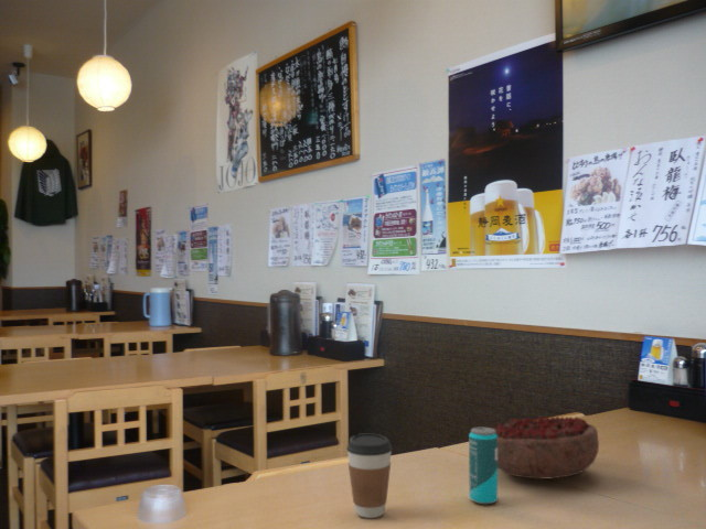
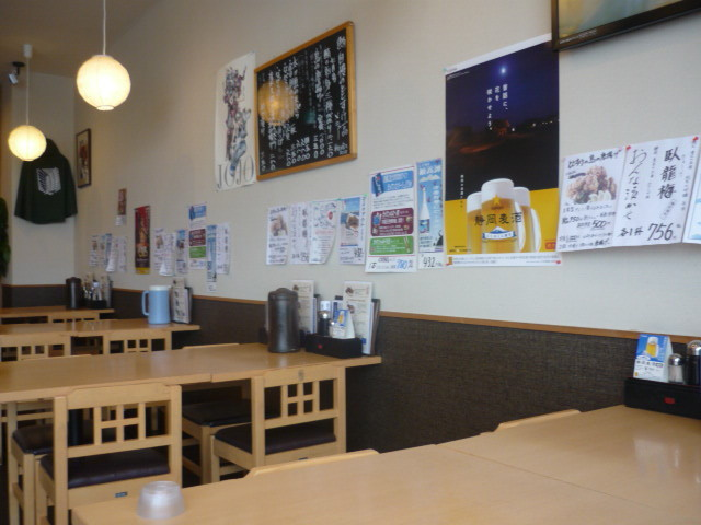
- beverage can [468,425,499,505]
- decorative bowl [492,415,600,479]
- coffee cup [345,432,394,519]
